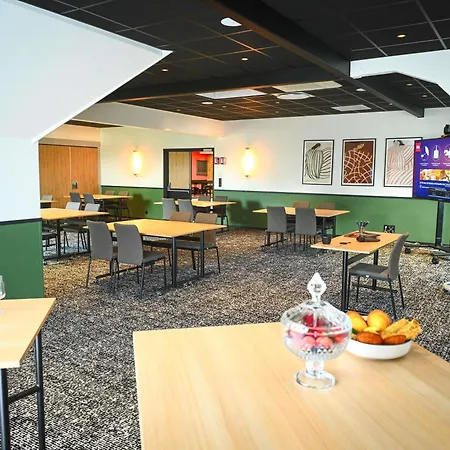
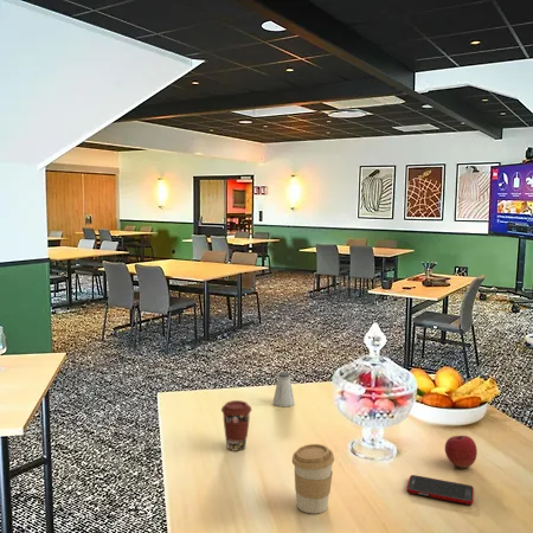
+ coffee cup [291,443,335,514]
+ cell phone [406,474,475,506]
+ saltshaker [272,371,296,407]
+ coffee cup [220,399,252,451]
+ apple [444,435,479,469]
